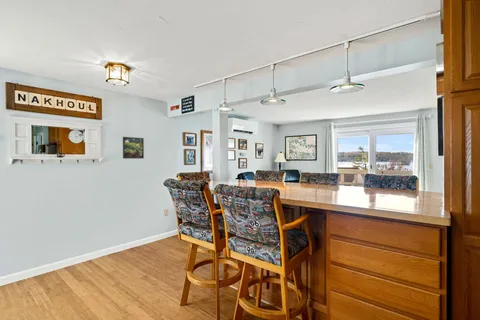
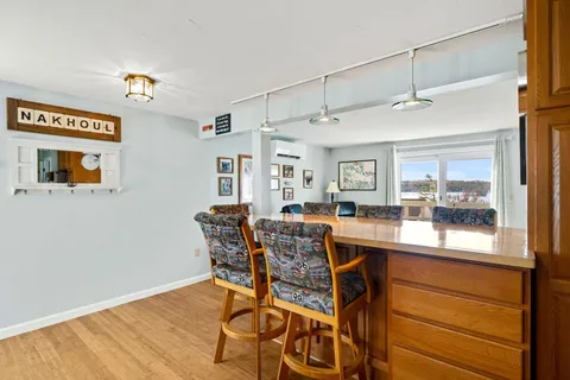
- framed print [122,136,145,160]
